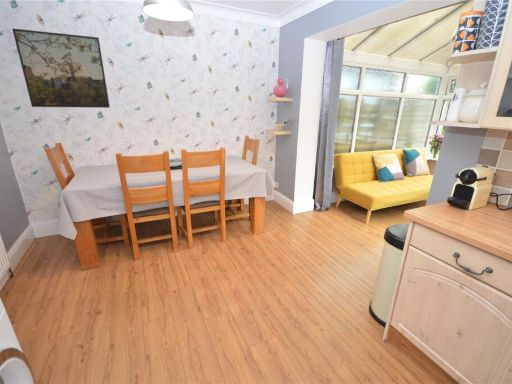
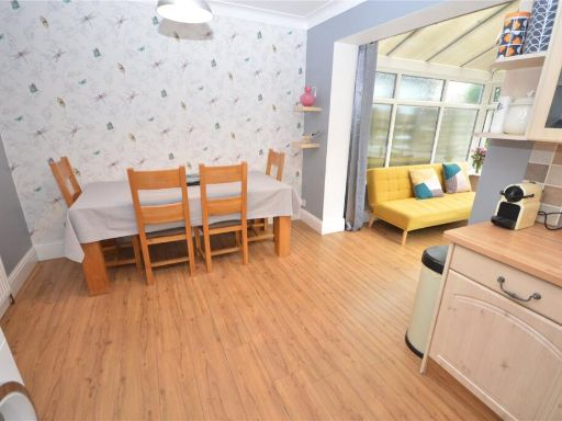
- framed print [11,28,111,109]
